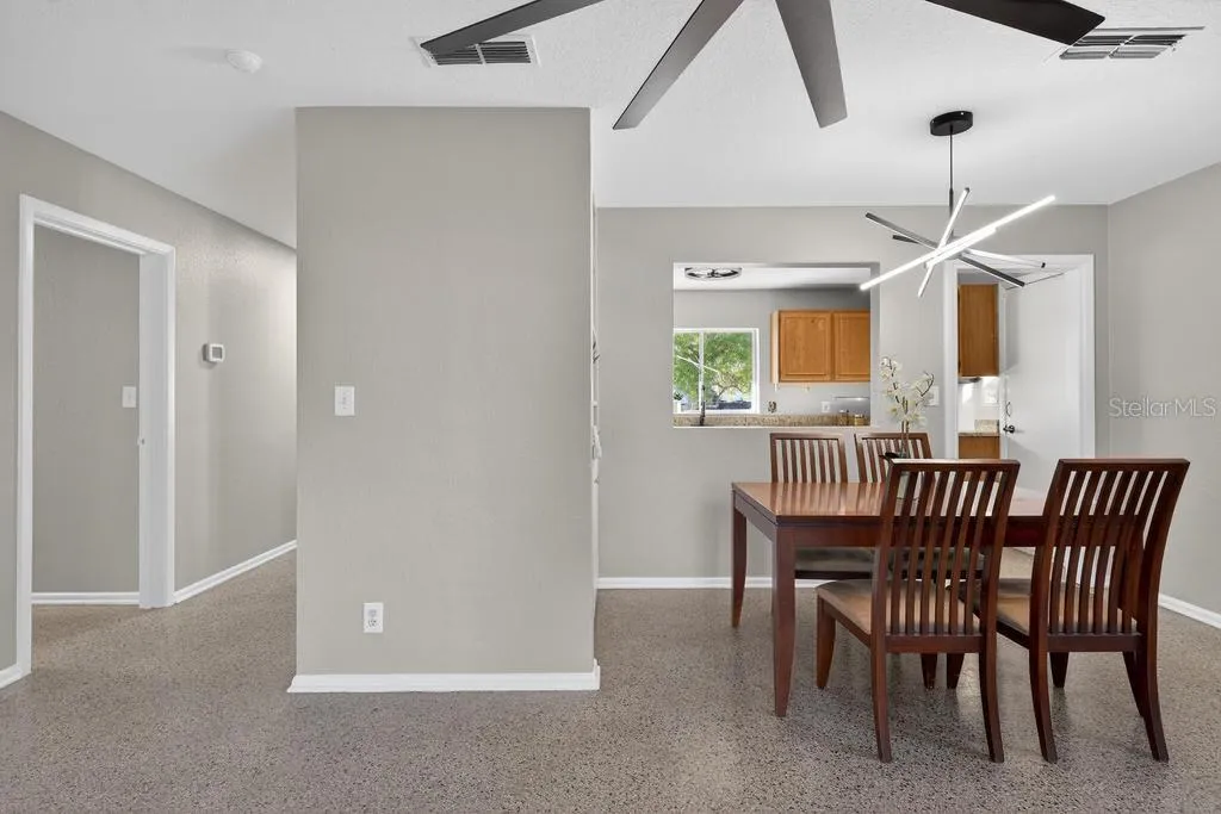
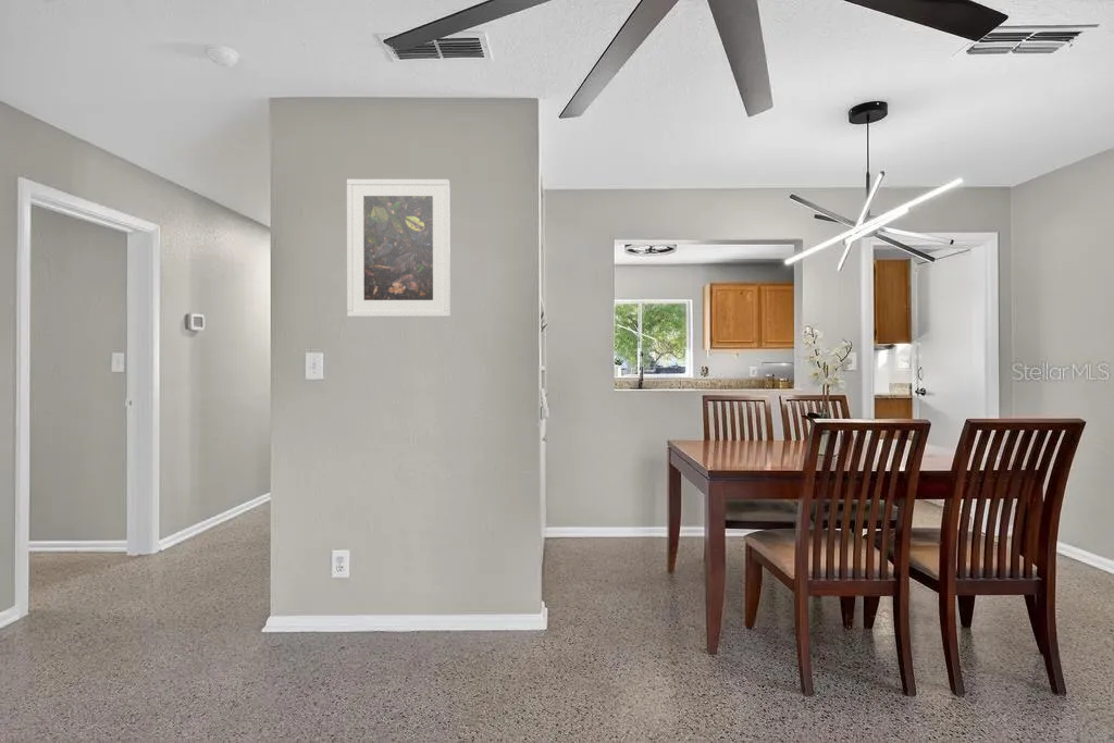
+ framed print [346,178,451,318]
